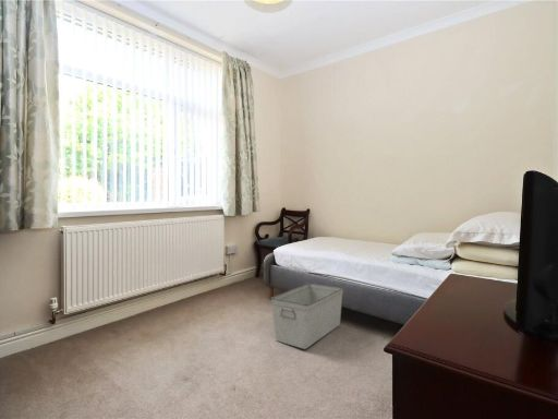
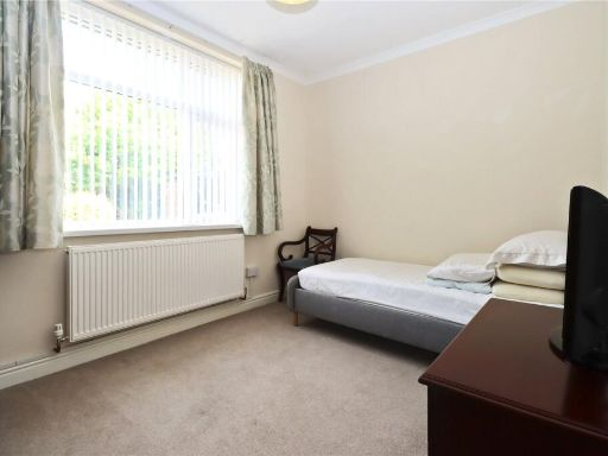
- storage bin [270,283,344,350]
